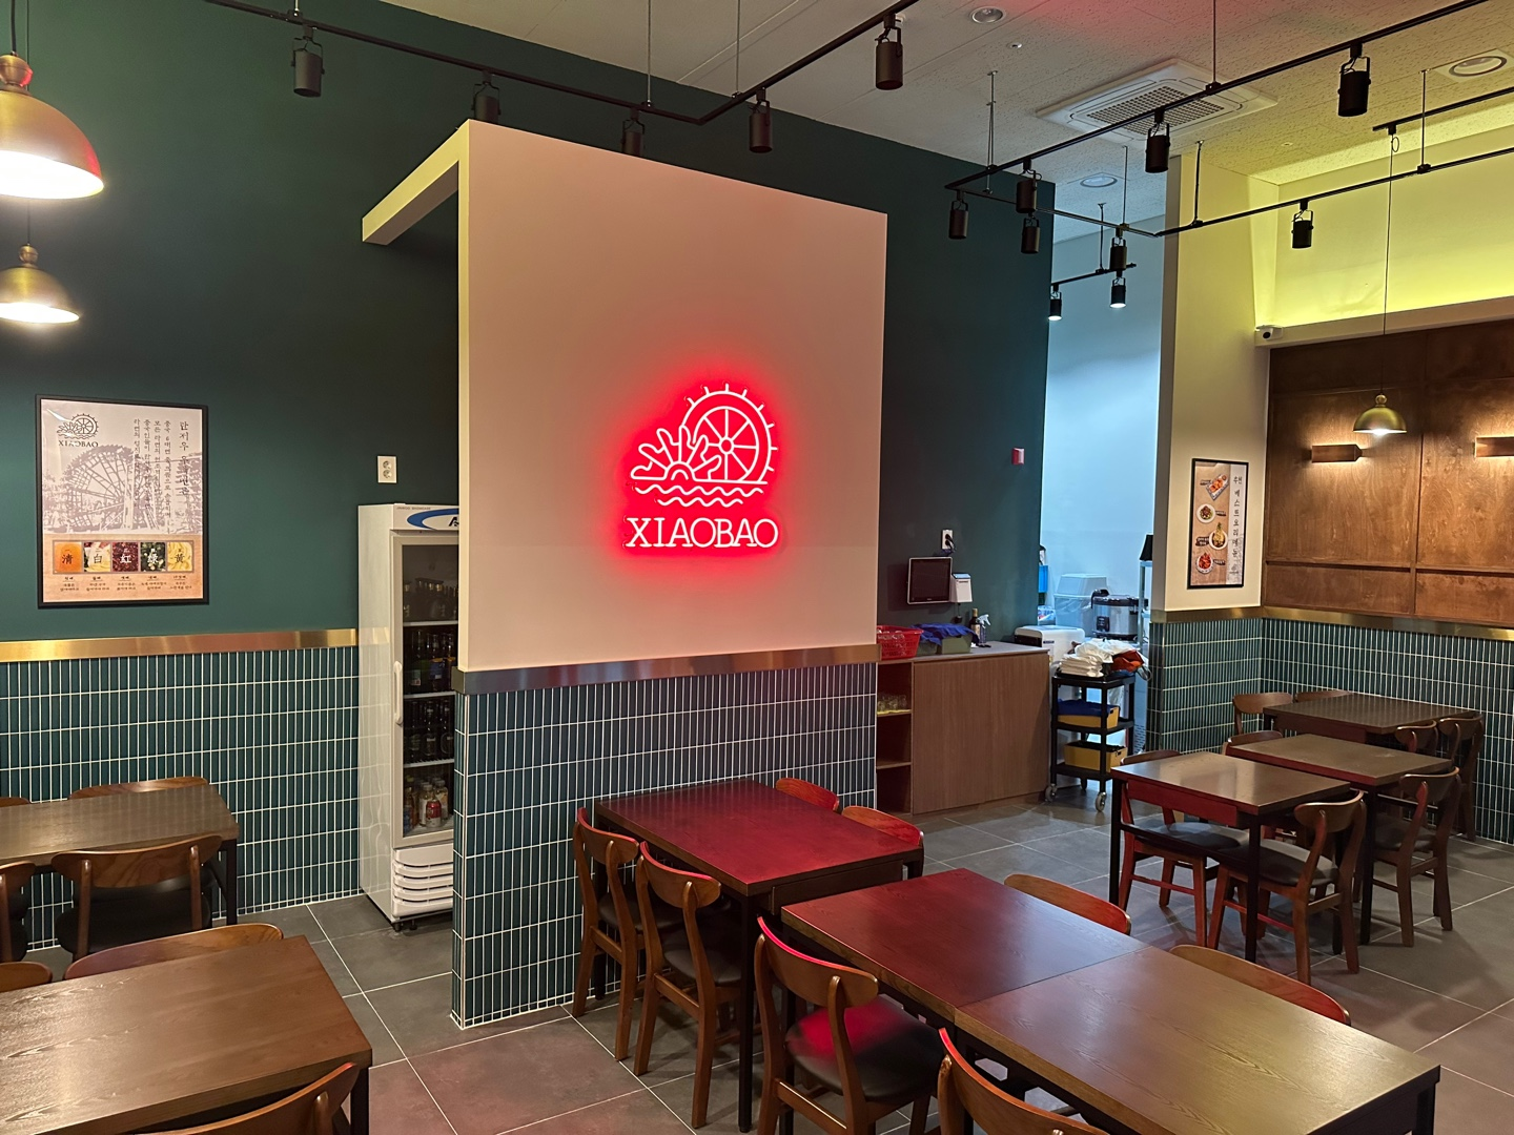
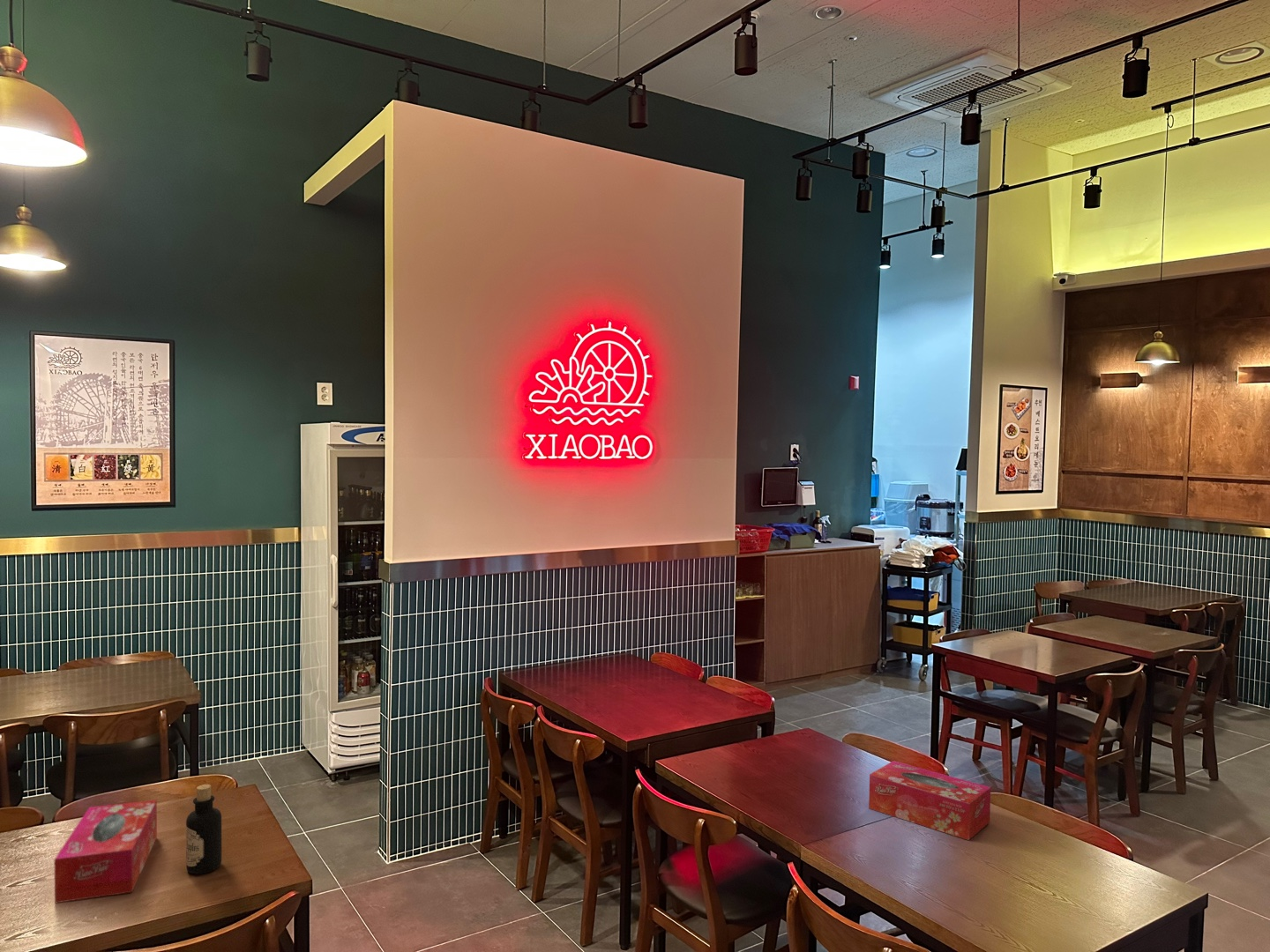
+ tissue box [54,799,158,904]
+ tissue box [868,760,991,841]
+ bottle [185,784,222,874]
